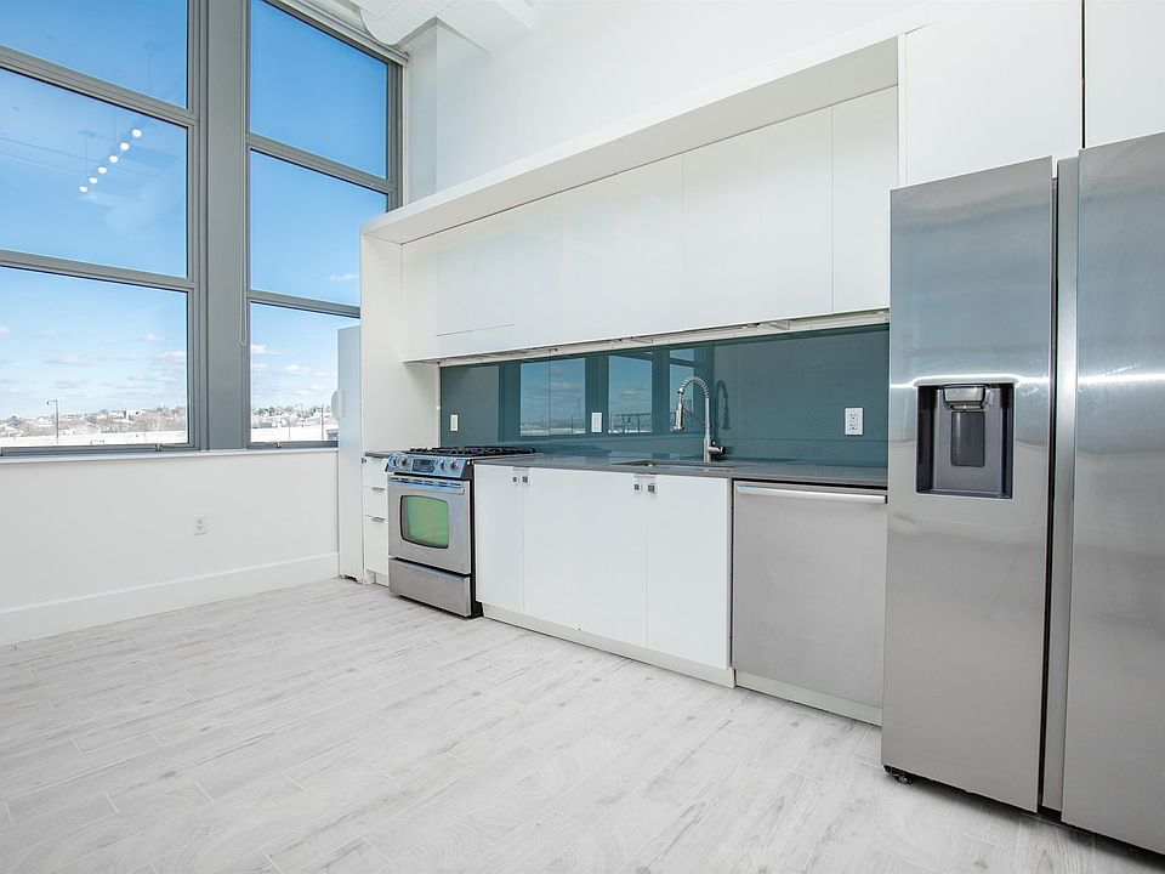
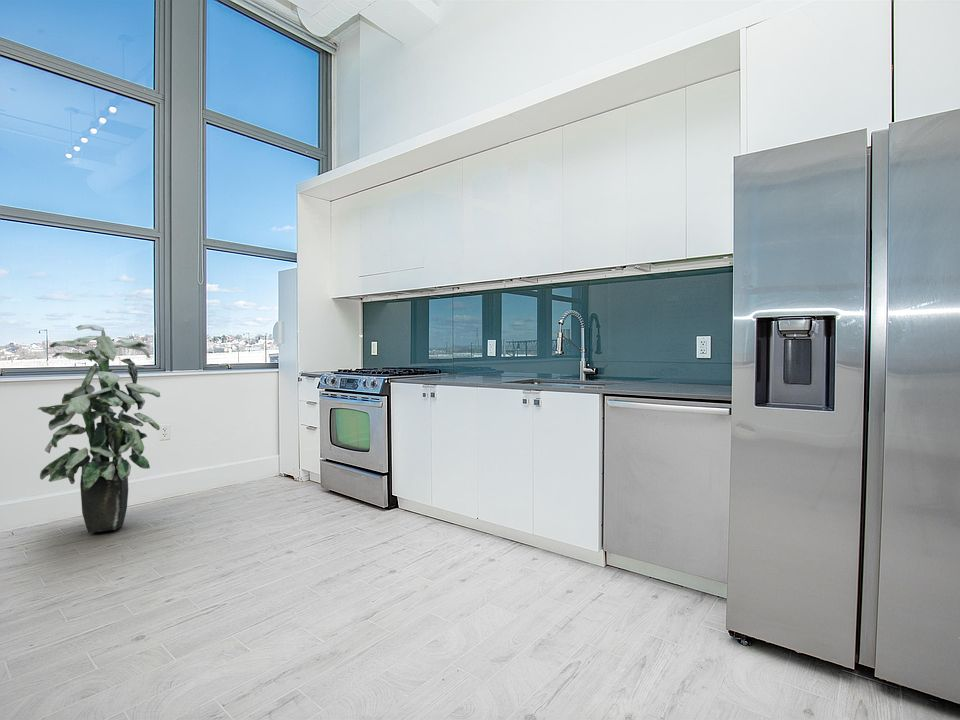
+ indoor plant [37,324,161,534]
